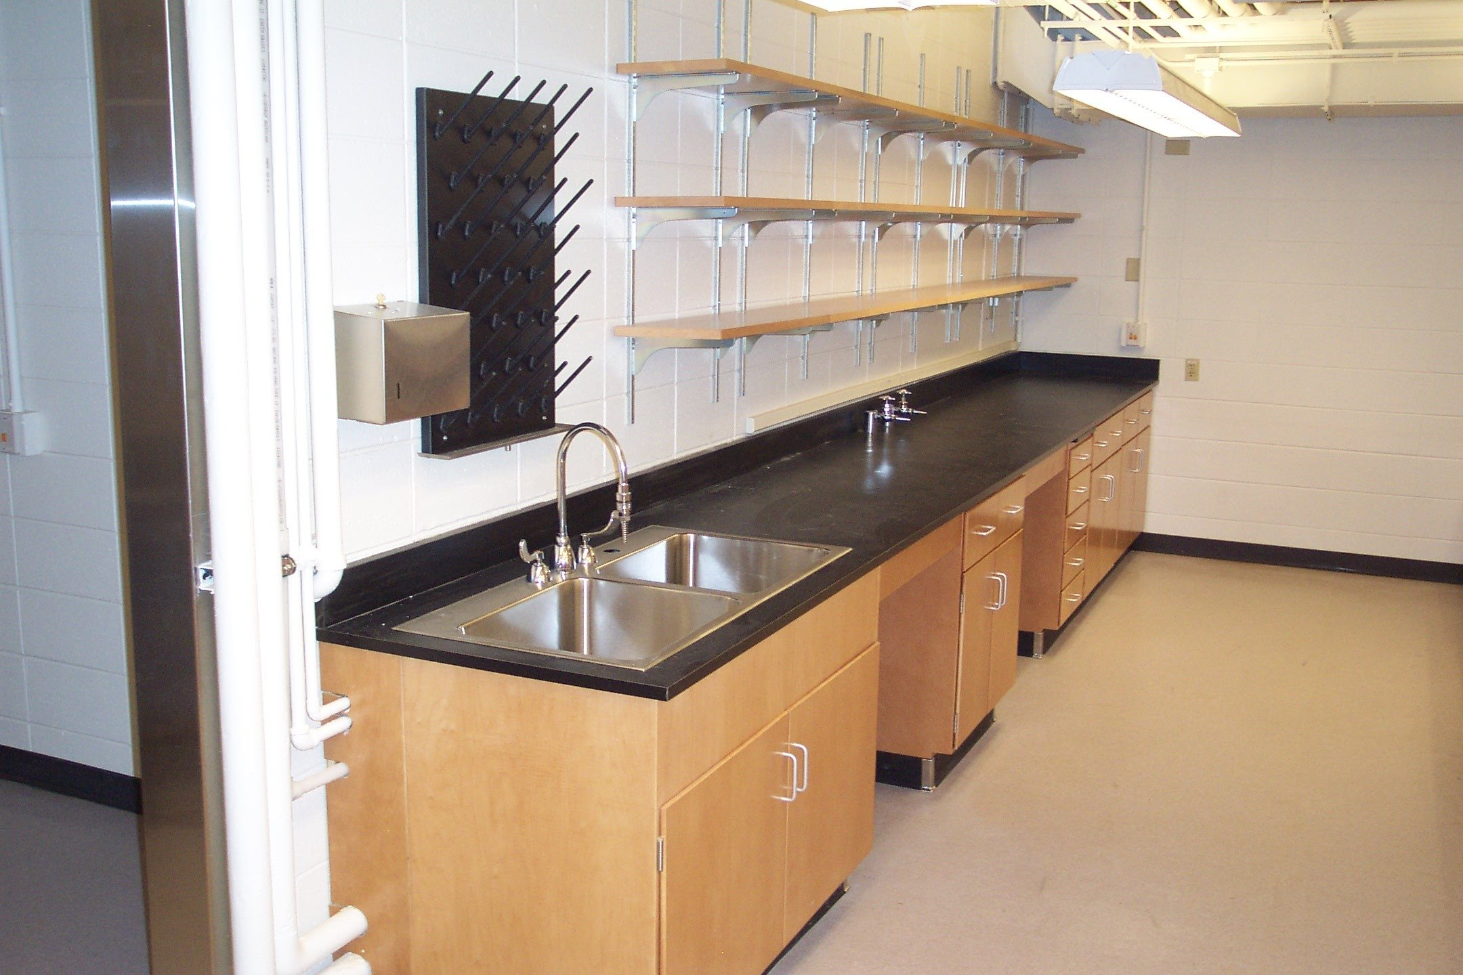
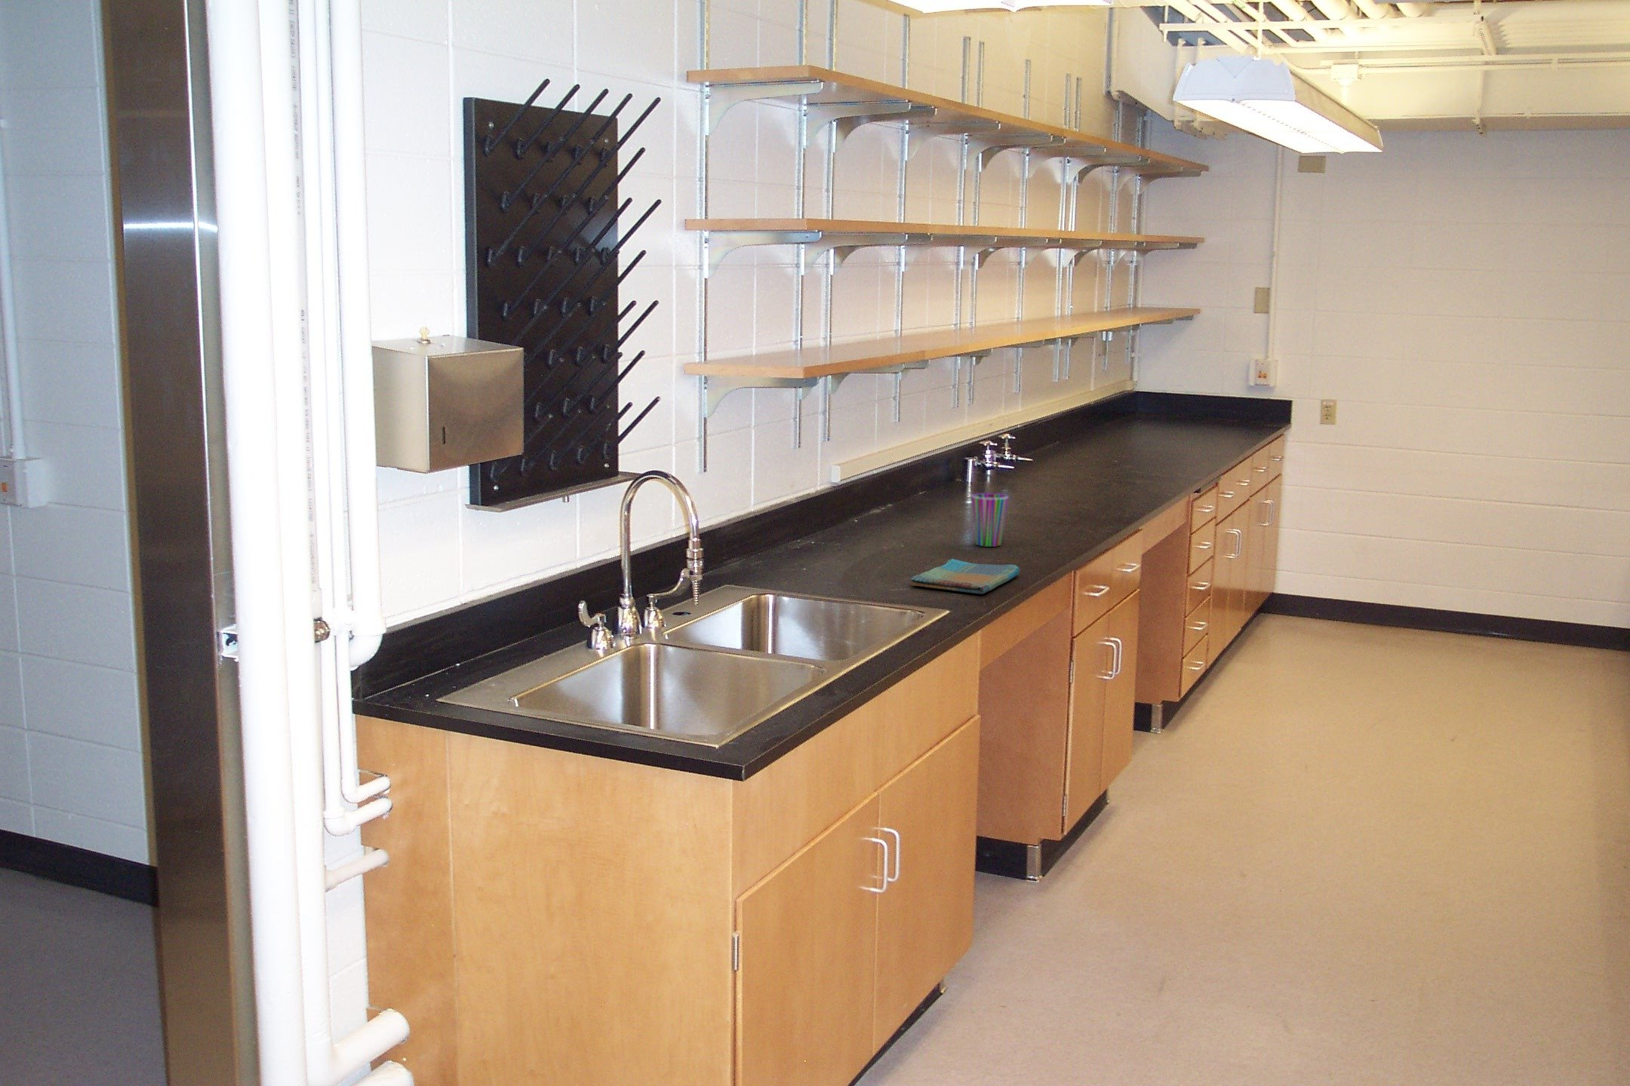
+ dish towel [910,558,1020,594]
+ cup [970,492,1010,548]
